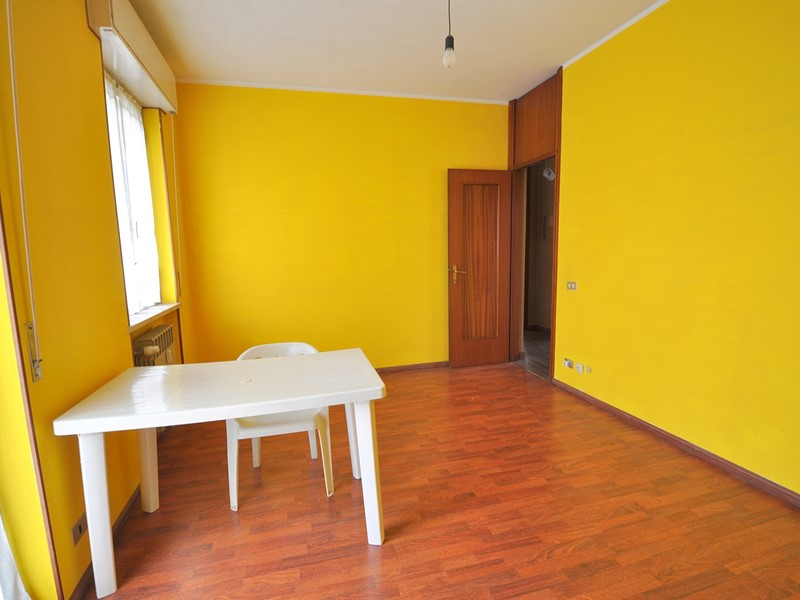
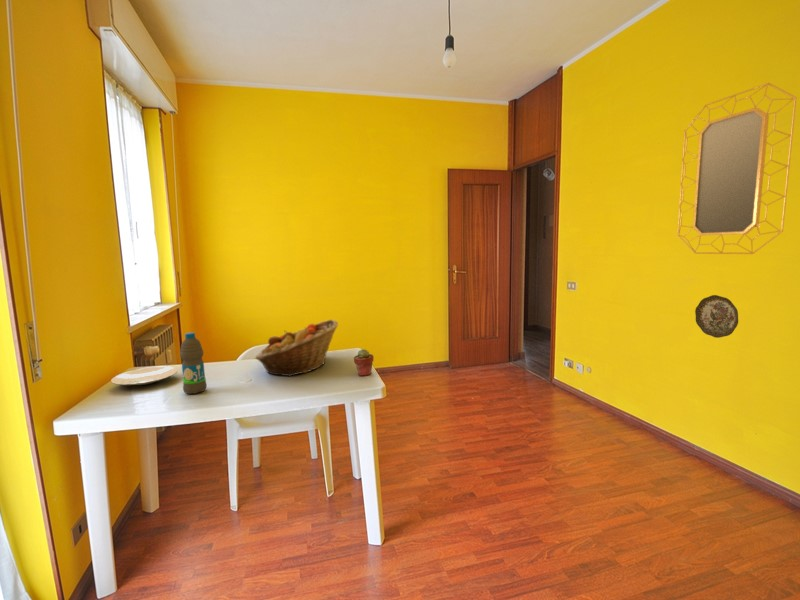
+ home mirror [676,82,798,255]
+ plate [110,365,179,387]
+ decorative plate [694,294,739,339]
+ water bottle [179,332,208,395]
+ fruit basket [254,319,339,377]
+ potted succulent [353,348,375,377]
